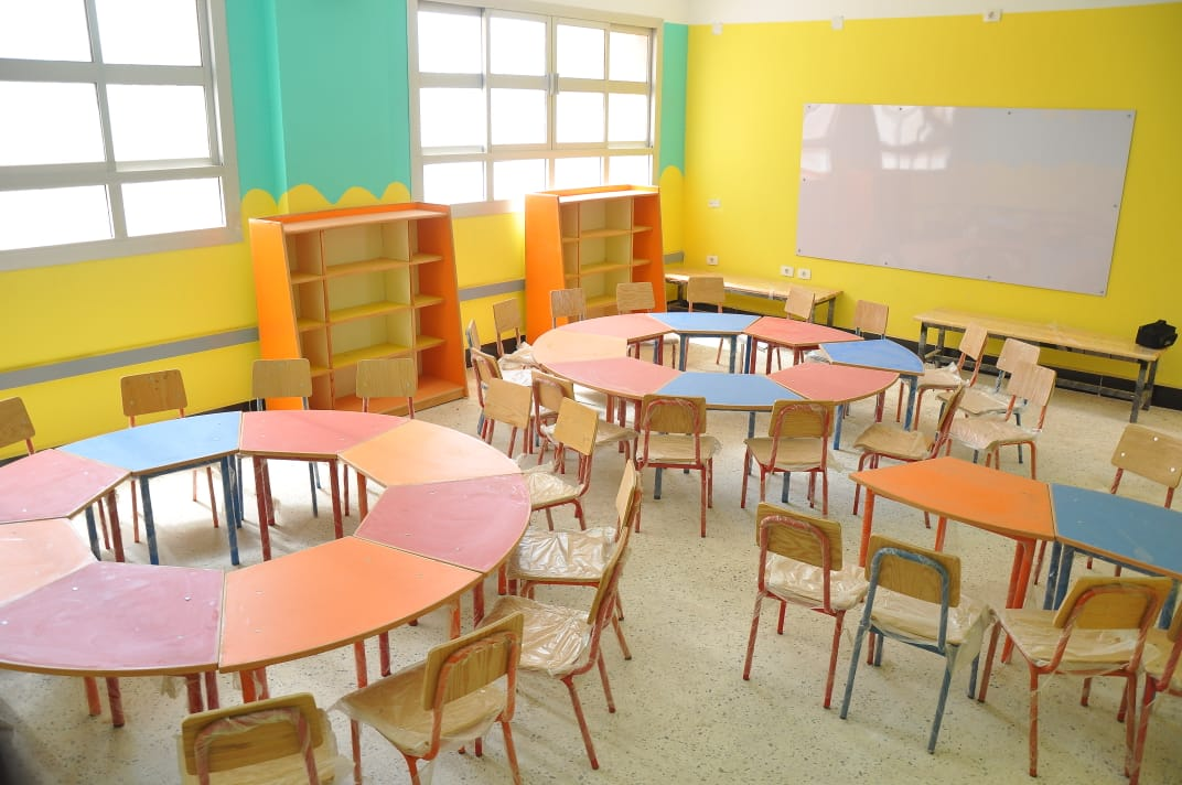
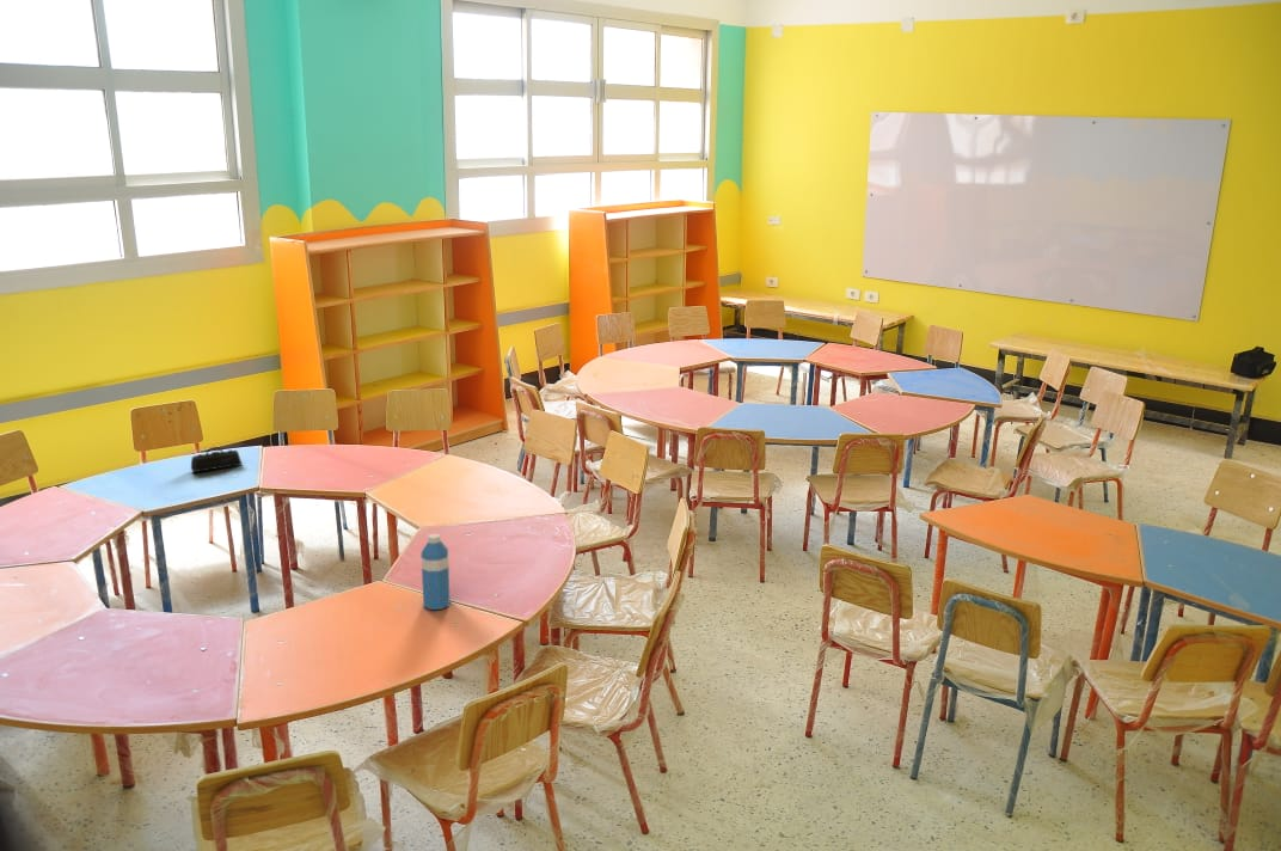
+ water bottle [419,533,451,611]
+ pencil case [190,446,243,473]
